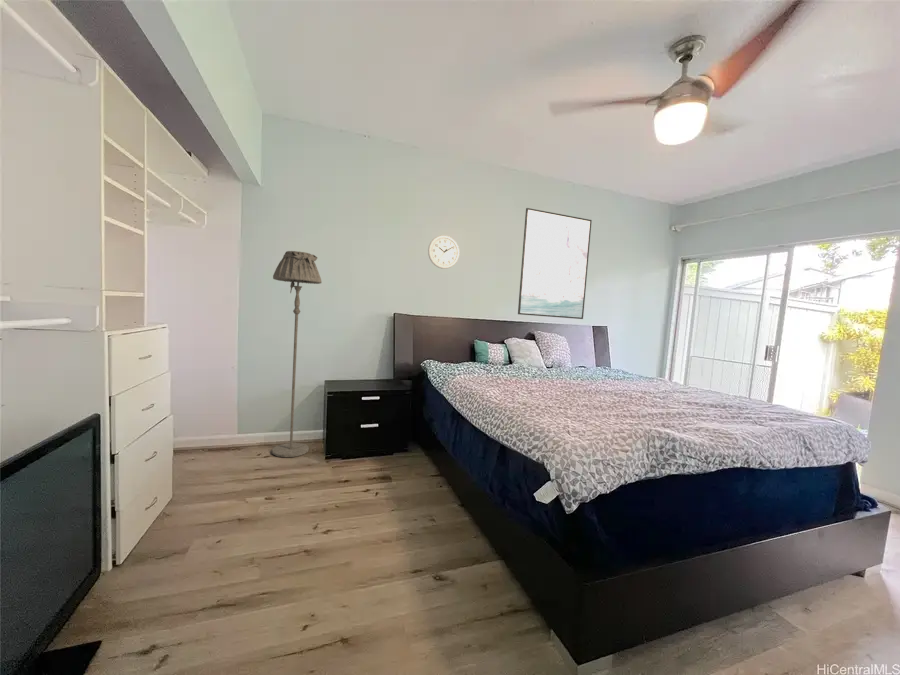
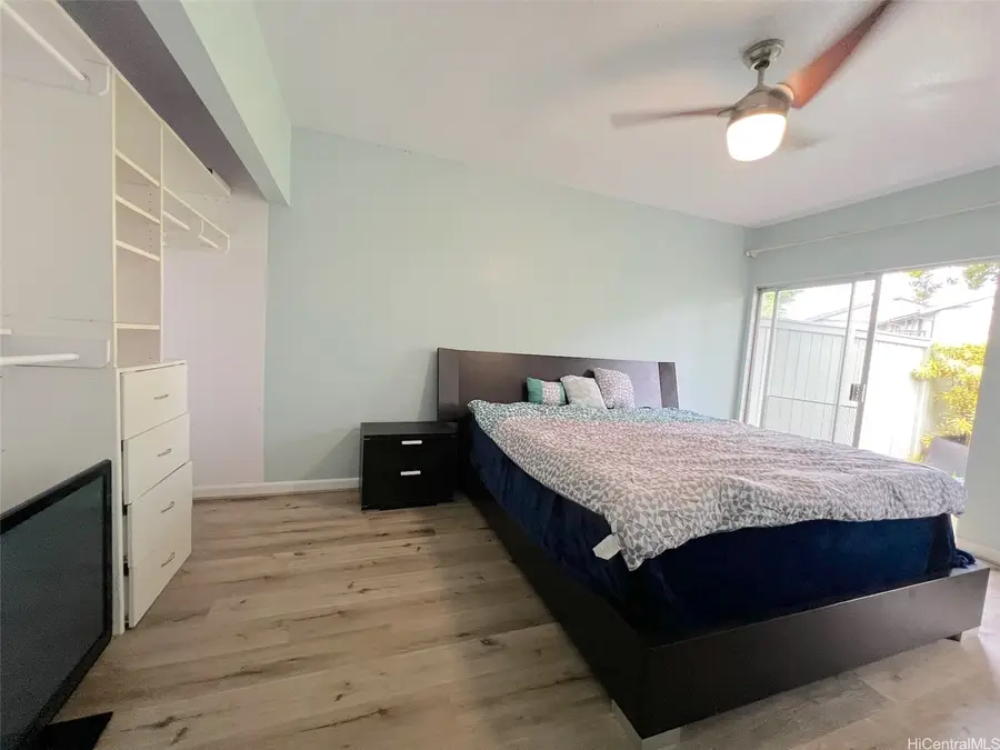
- wall clock [427,234,461,270]
- floor lamp [271,250,323,458]
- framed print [517,207,593,320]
